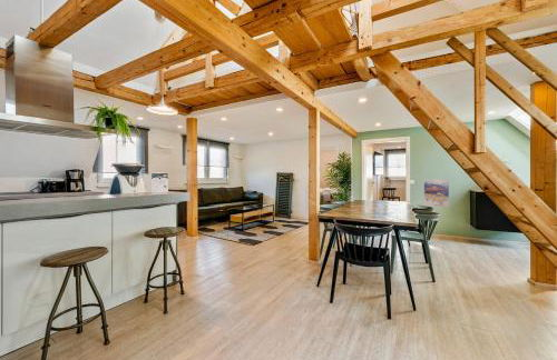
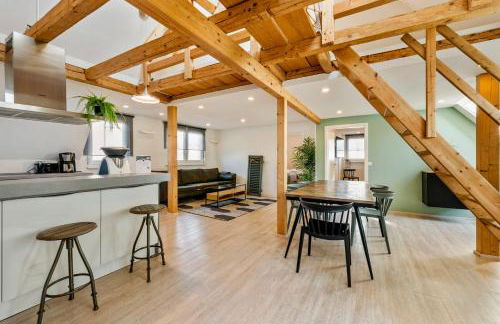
- wall art [423,178,450,208]
